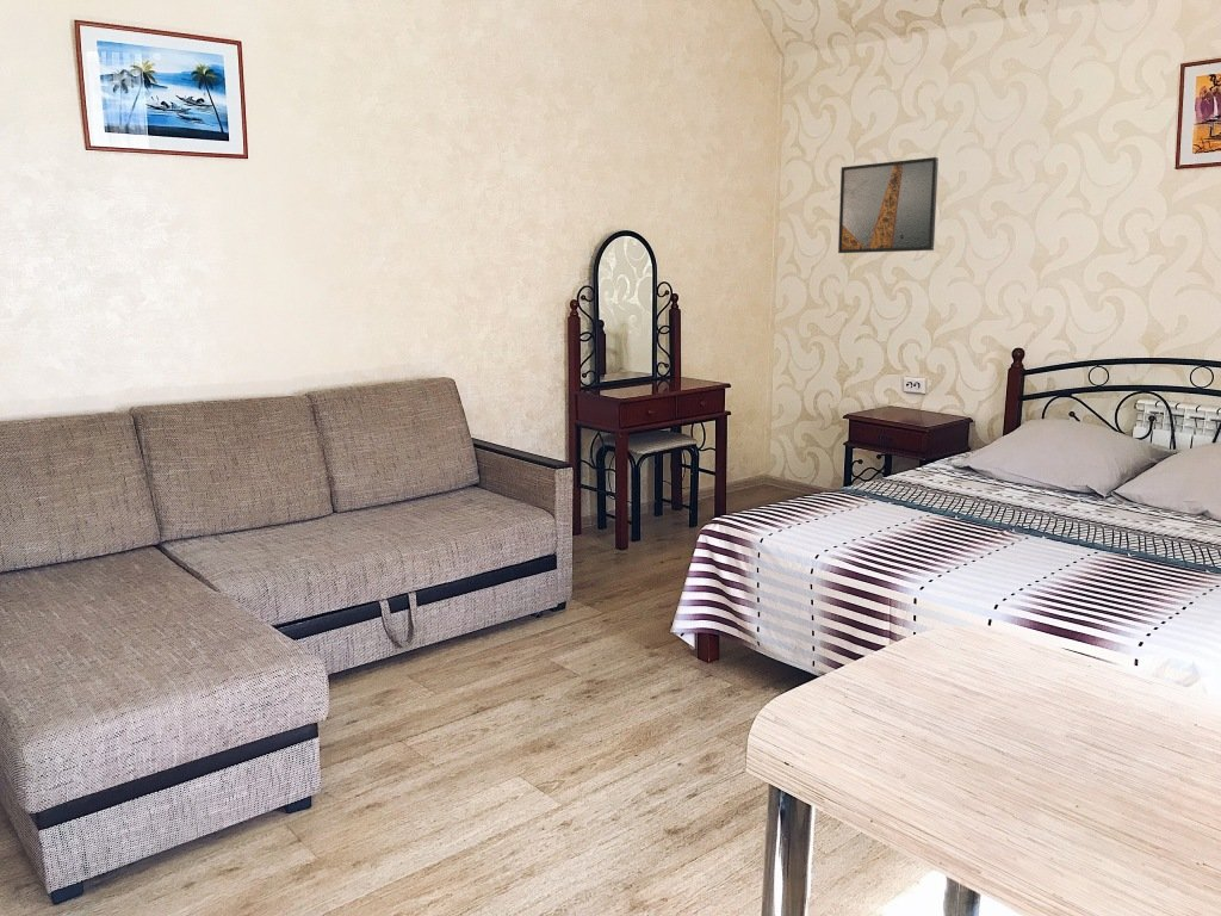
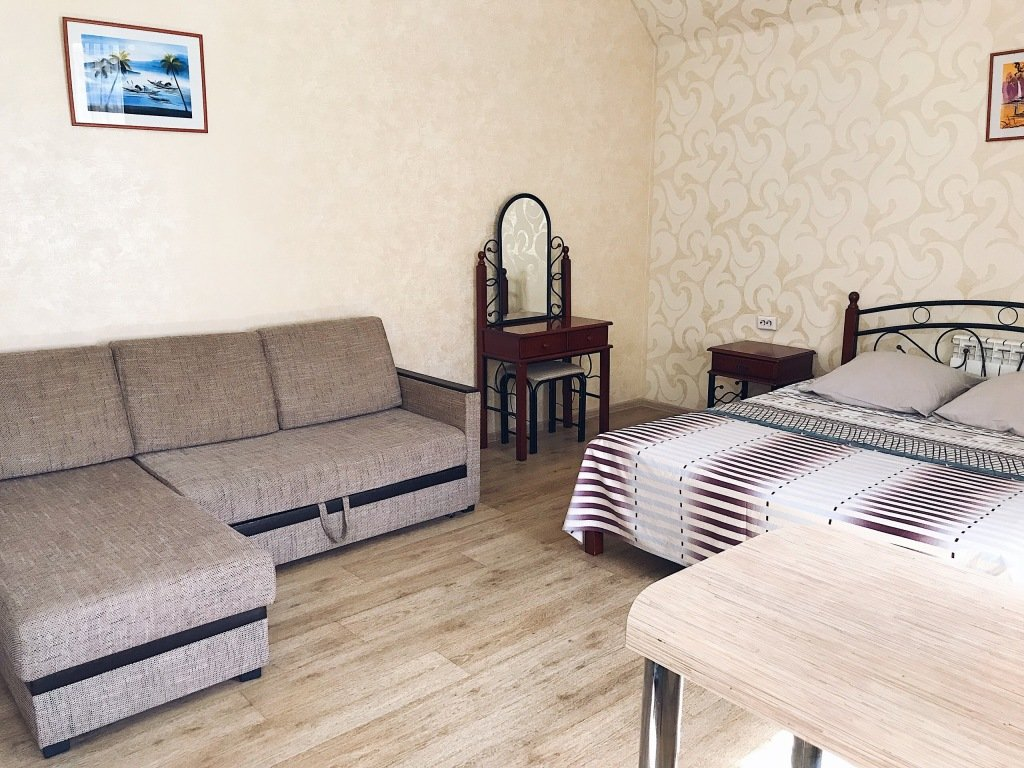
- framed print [837,156,940,254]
